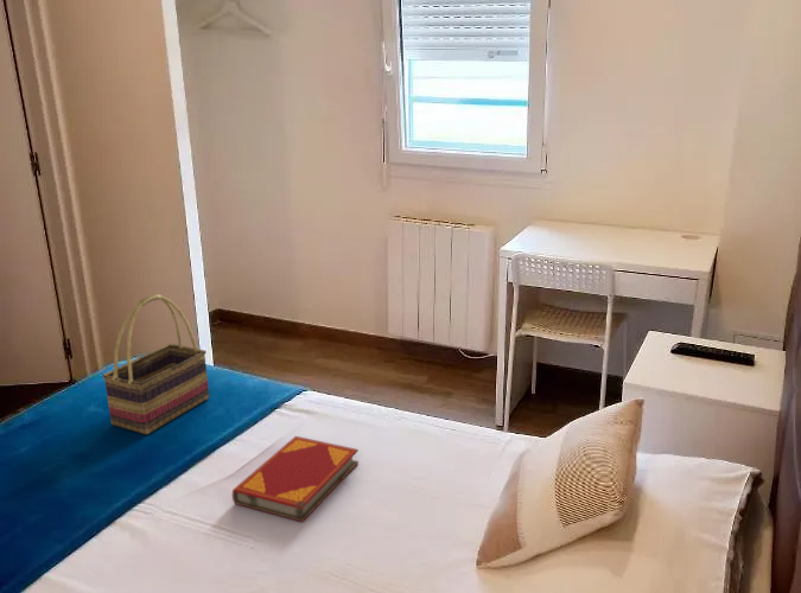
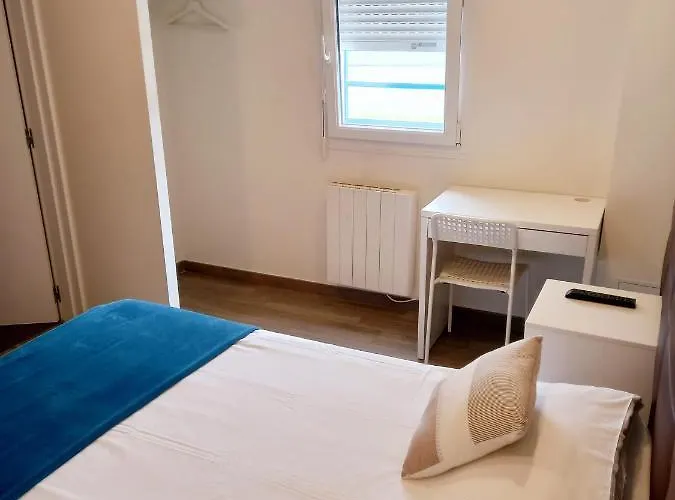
- woven basket [101,293,210,435]
- hardback book [231,435,360,523]
